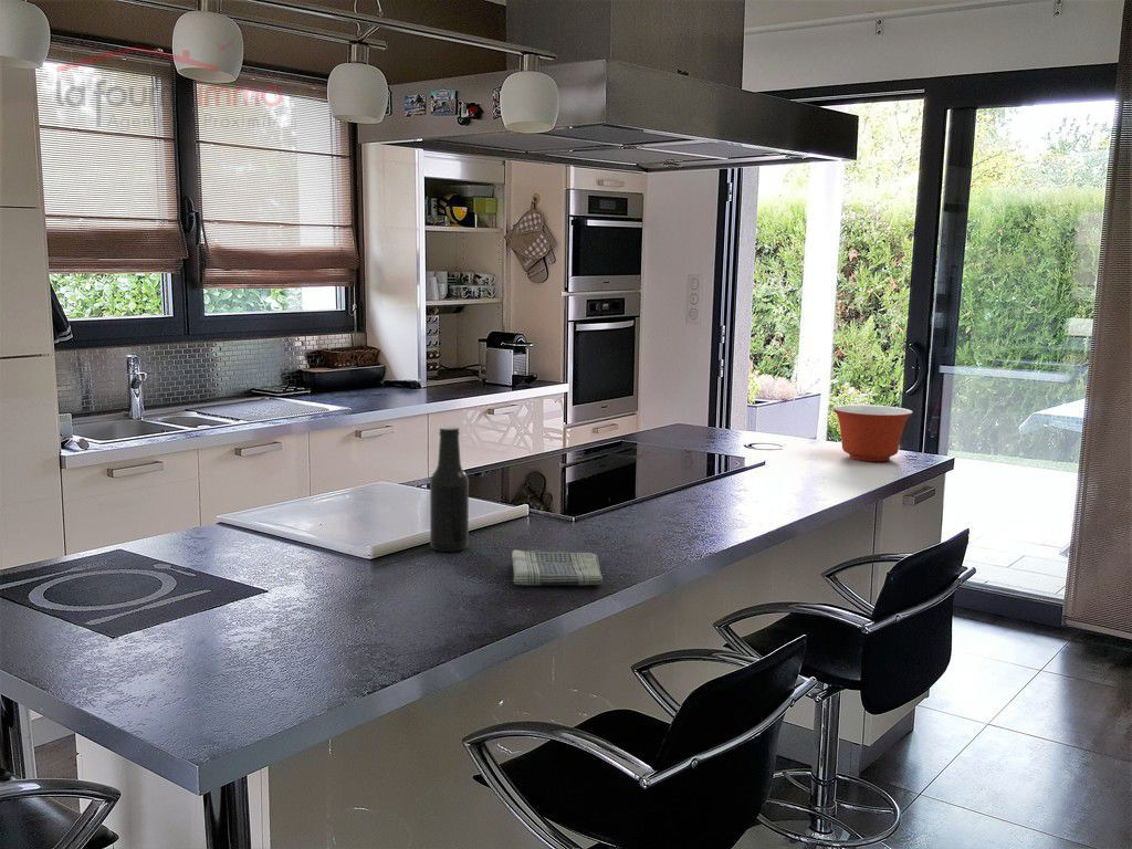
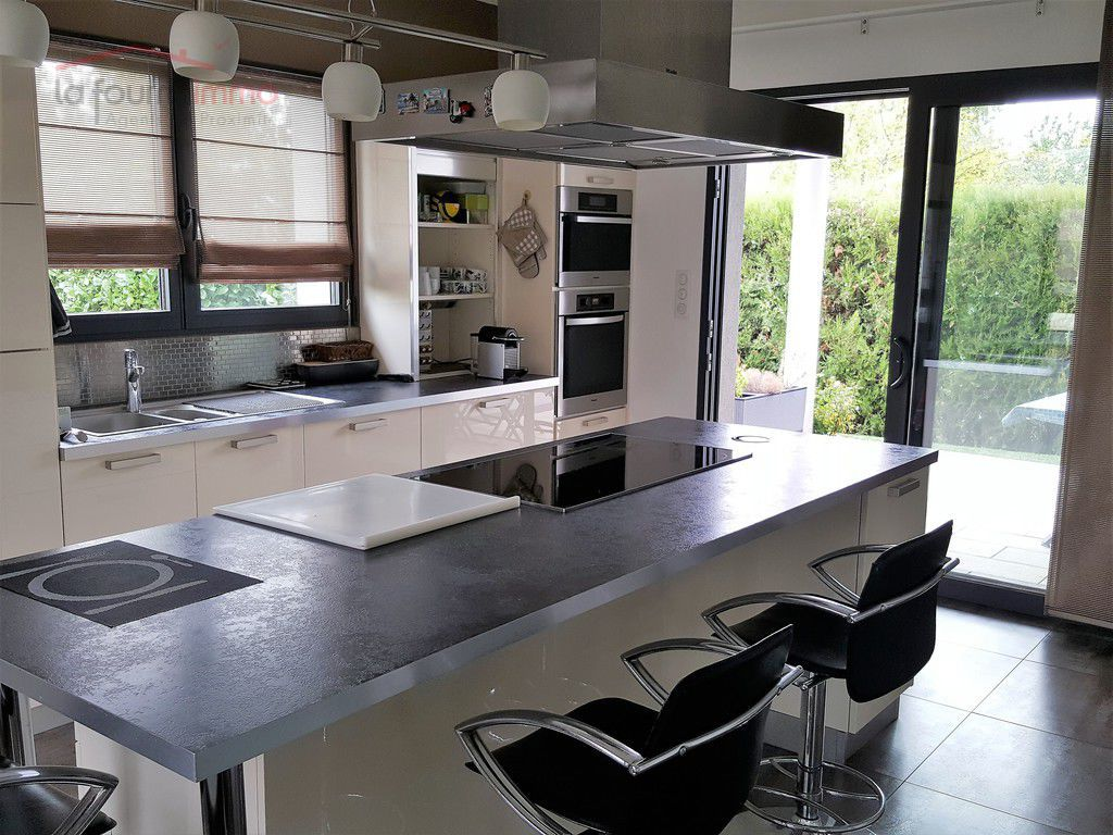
- mixing bowl [831,403,913,462]
- dish towel [511,548,604,587]
- beer bottle [429,426,470,553]
